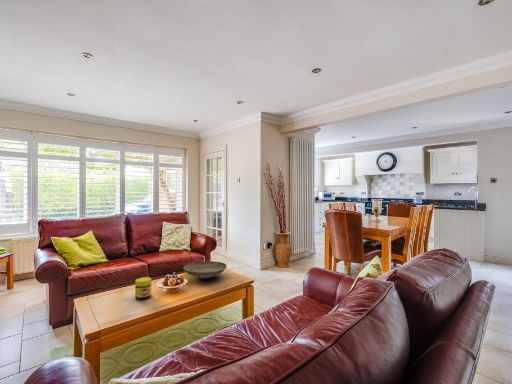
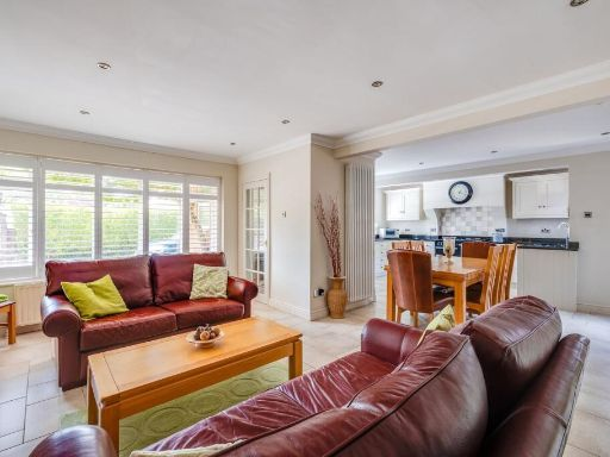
- decorative bowl [182,260,228,280]
- jar [134,276,152,300]
